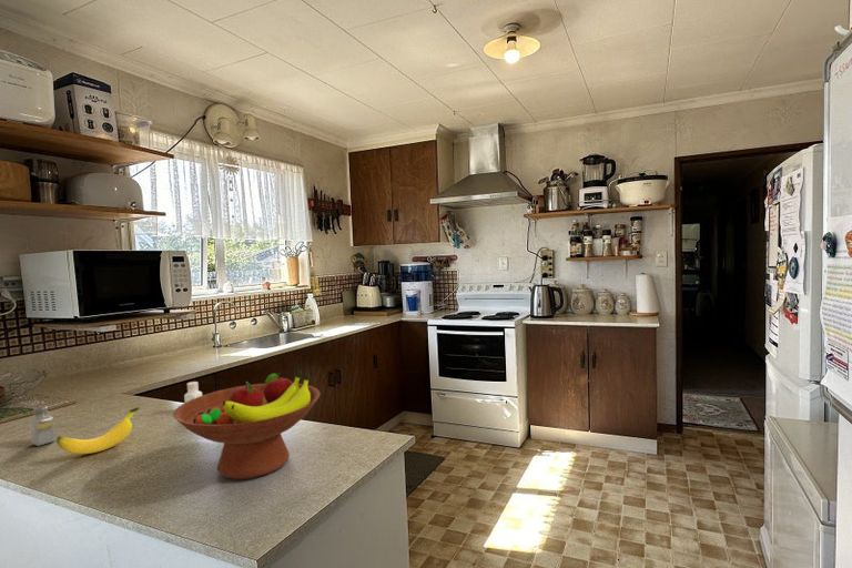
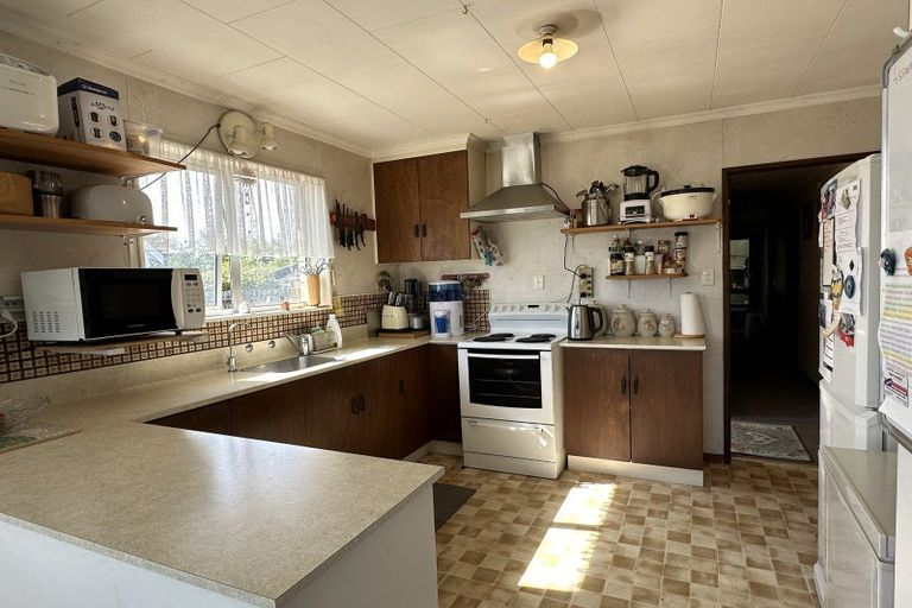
- pepper shaker [183,381,203,403]
- fruit bowl [172,368,322,480]
- banana [55,406,141,455]
- saltshaker [29,405,57,447]
